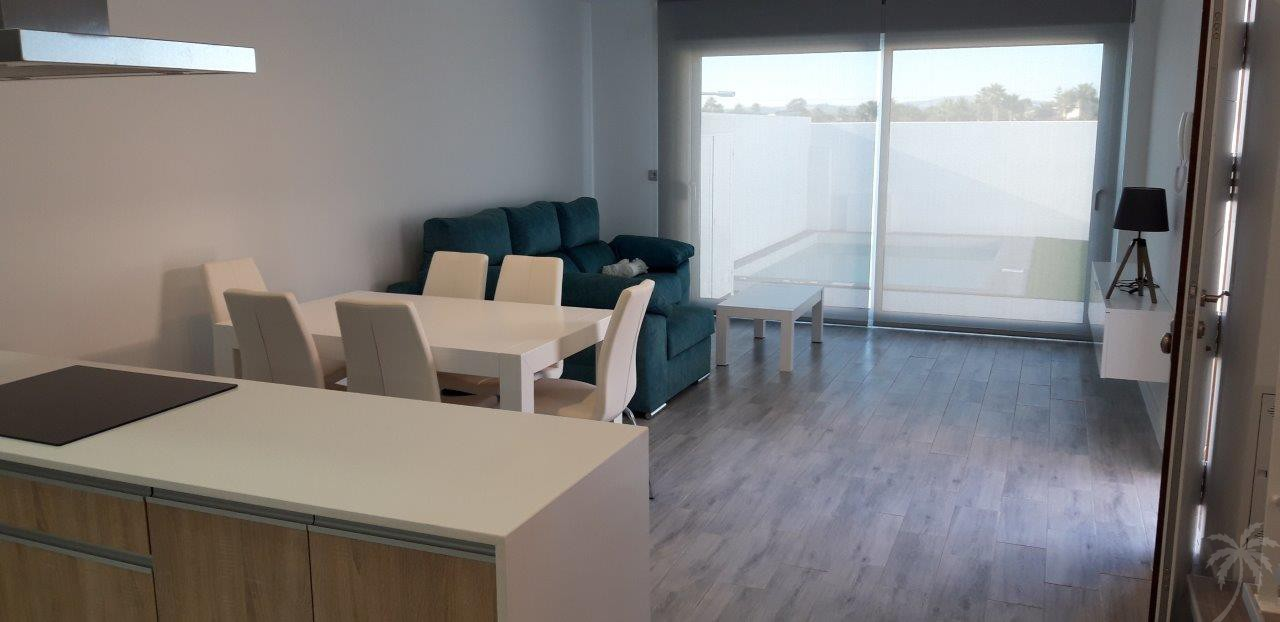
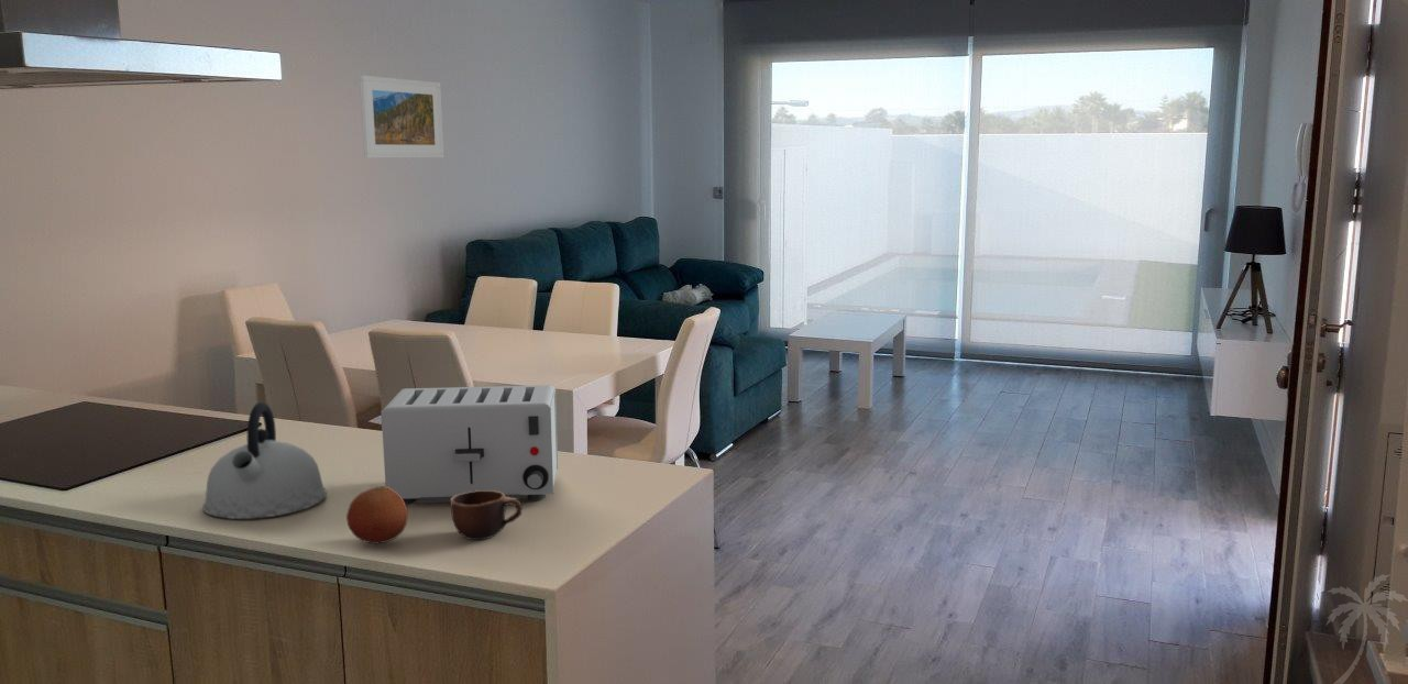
+ fruit [345,485,409,544]
+ mug [449,490,524,541]
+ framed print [359,75,446,159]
+ toaster [381,384,559,506]
+ kettle [202,401,328,520]
